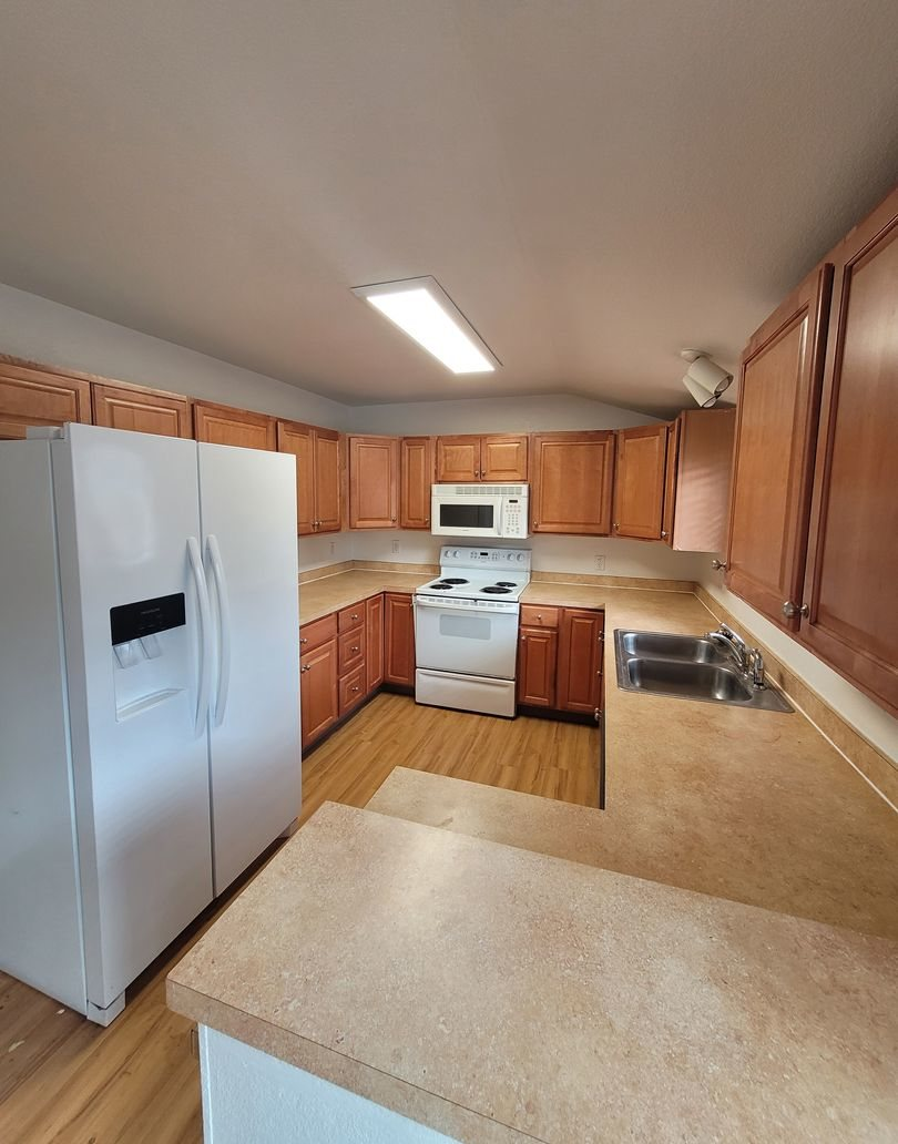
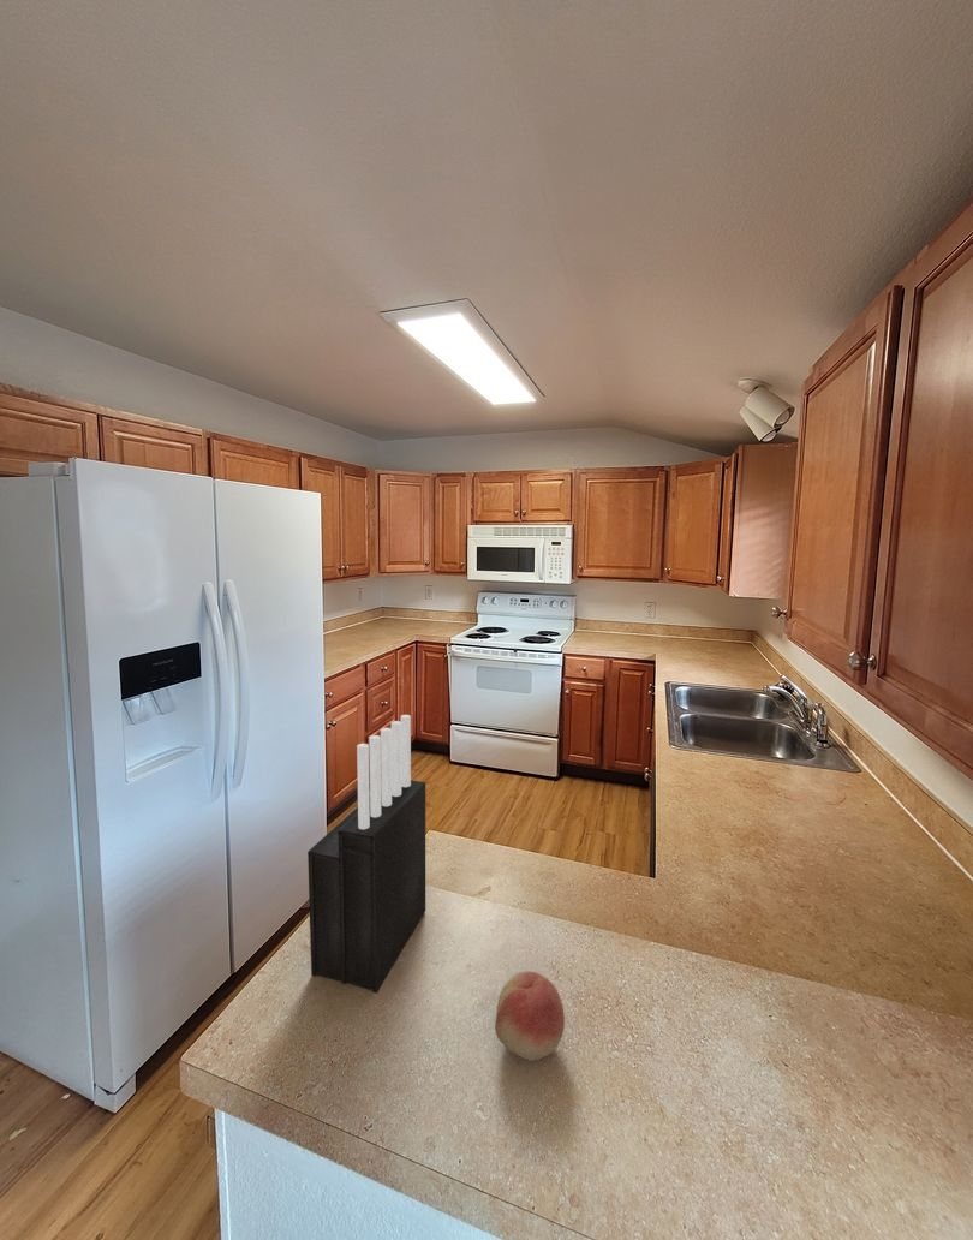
+ knife block [306,714,426,994]
+ fruit [494,970,566,1062]
